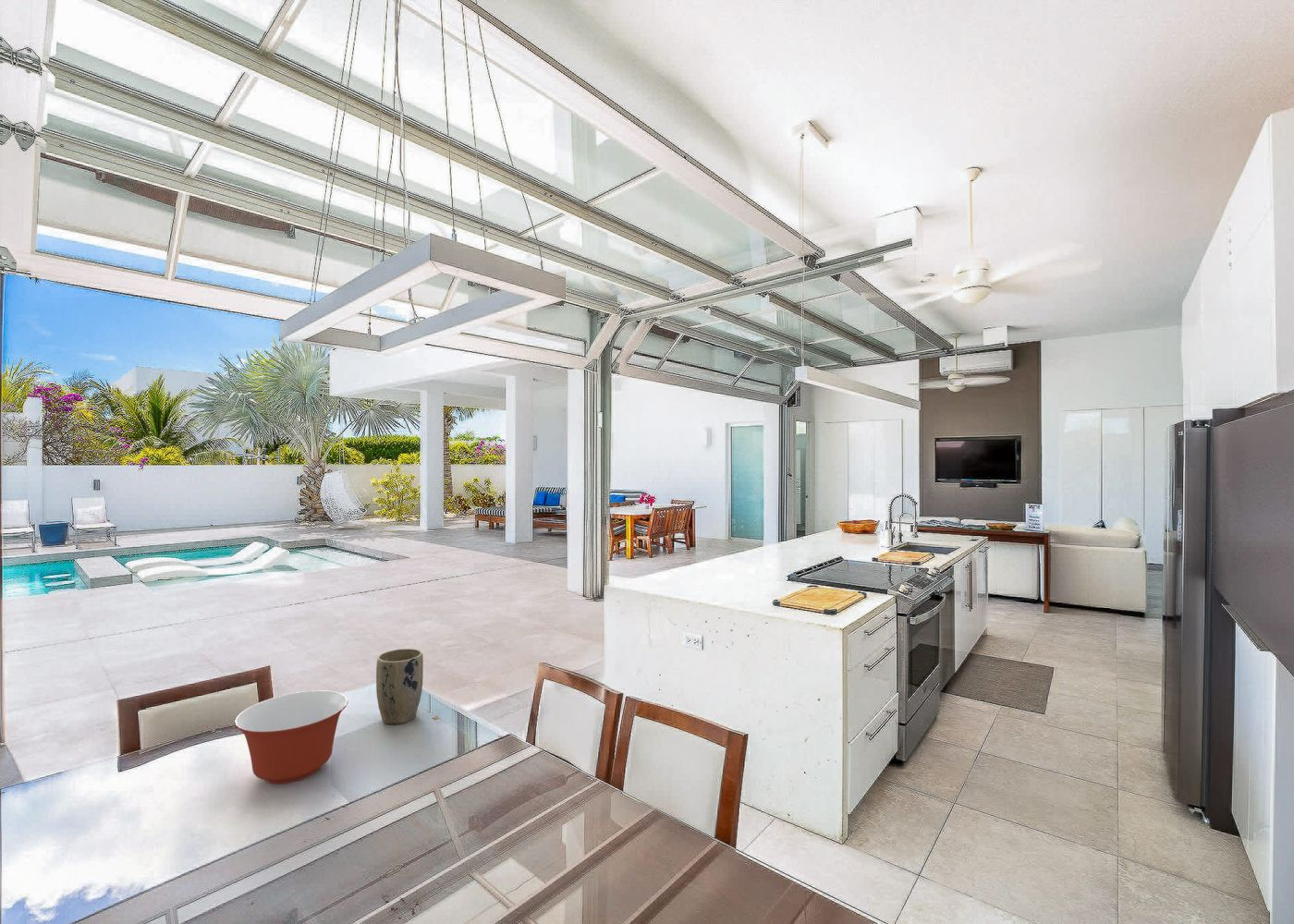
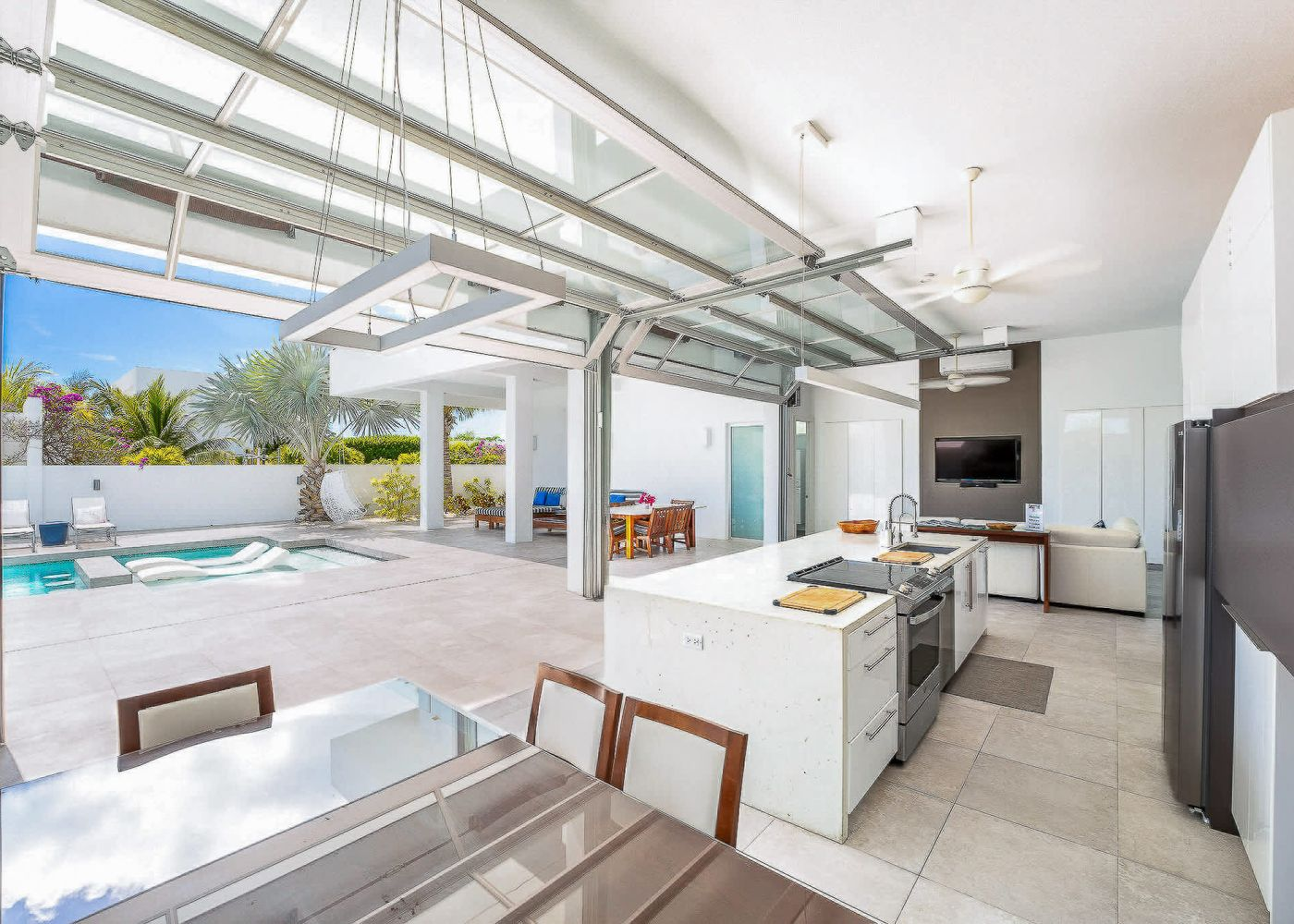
- mixing bowl [234,689,348,784]
- plant pot [375,648,424,725]
